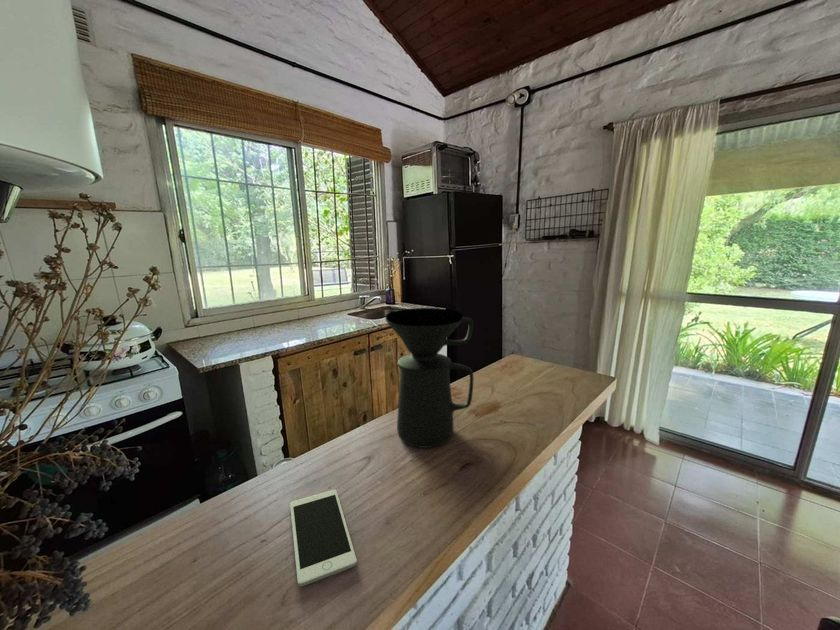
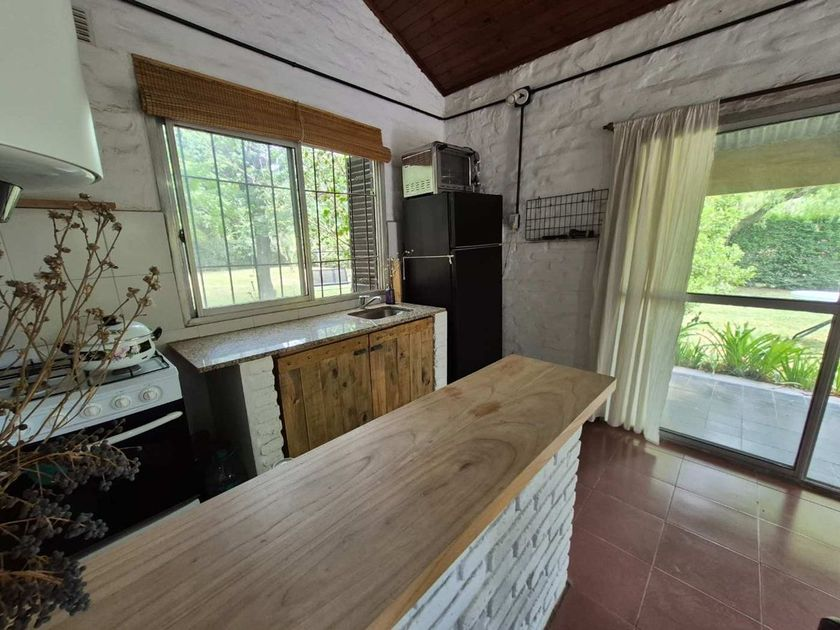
- coffee maker [384,307,474,449]
- cell phone [289,489,358,587]
